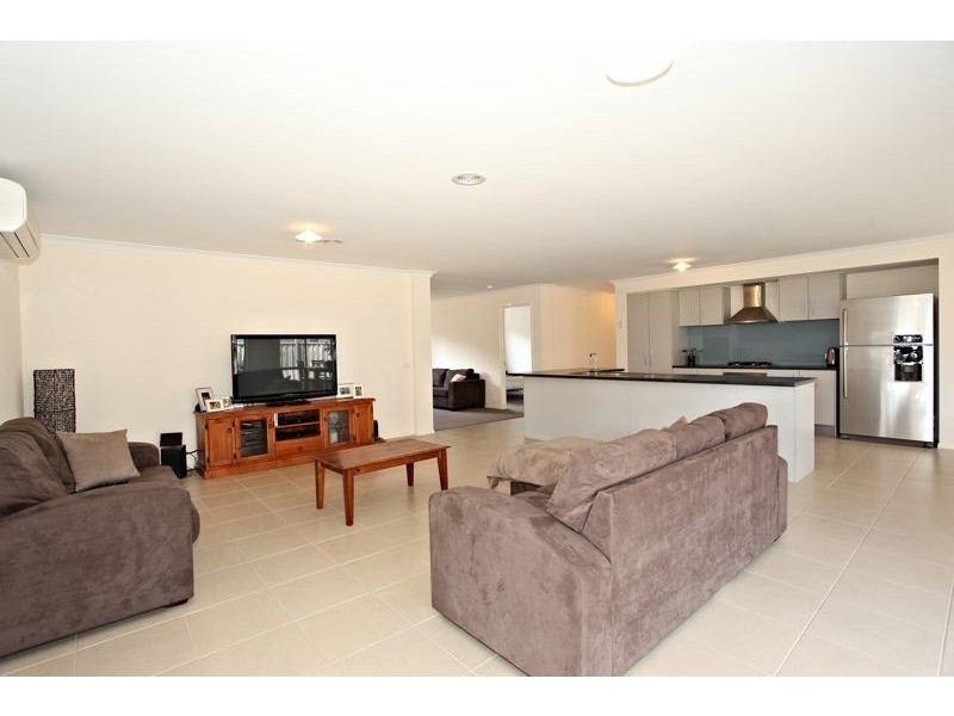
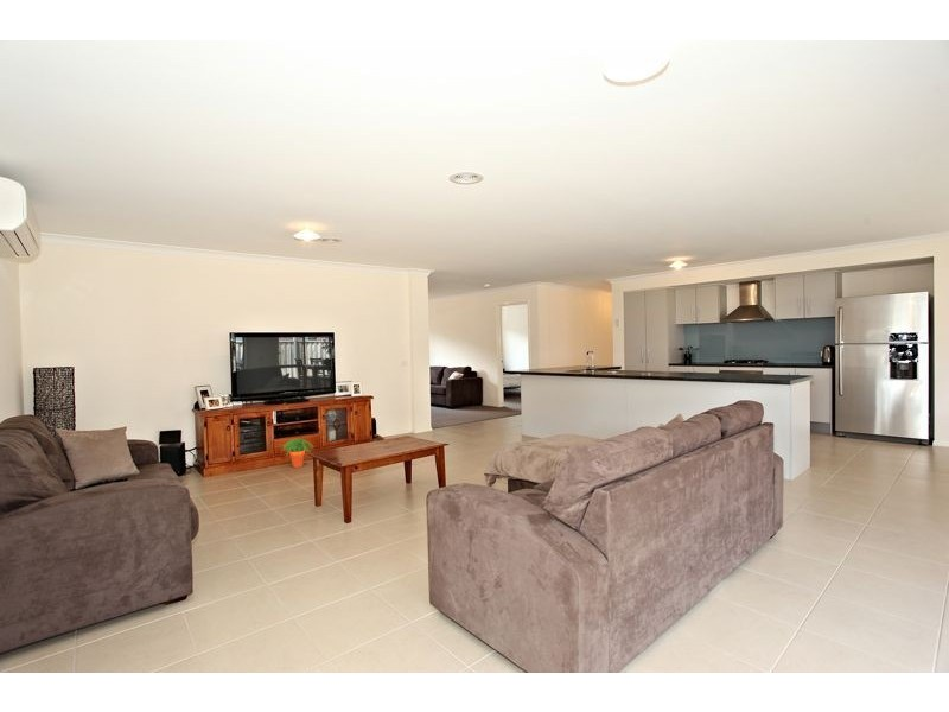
+ potted plant [280,437,314,469]
